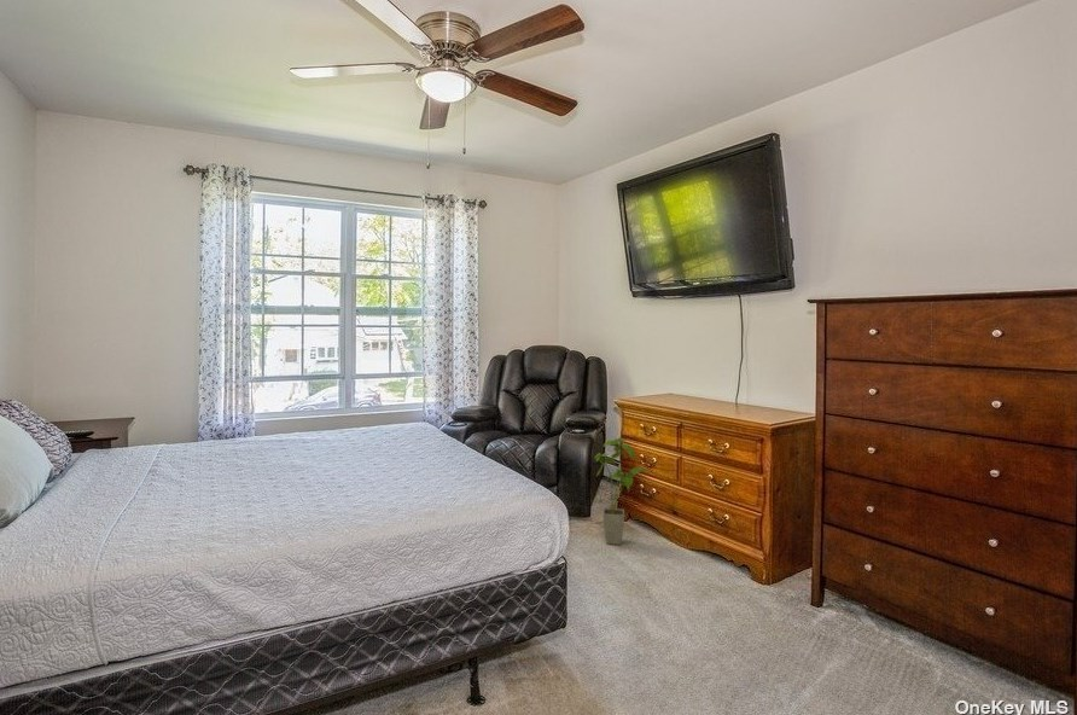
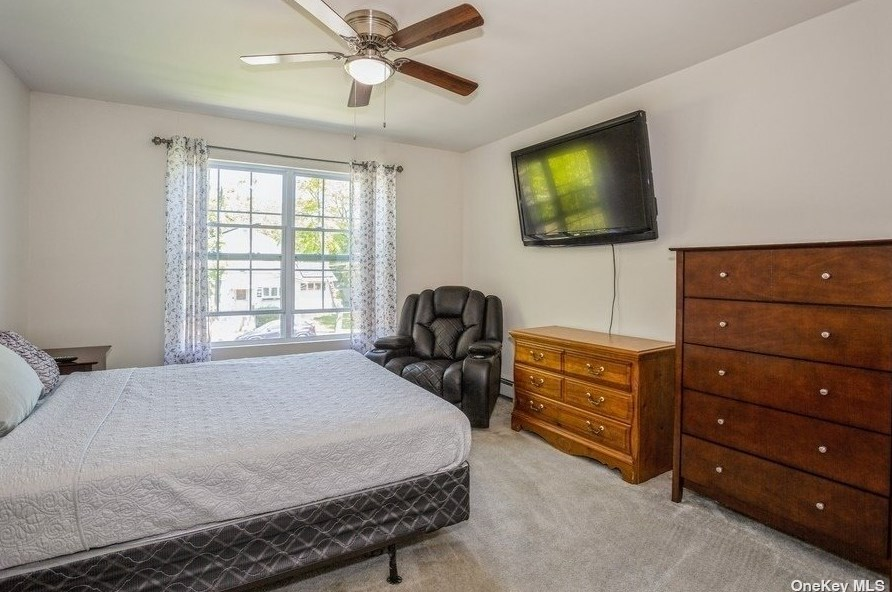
- house plant [593,437,651,546]
